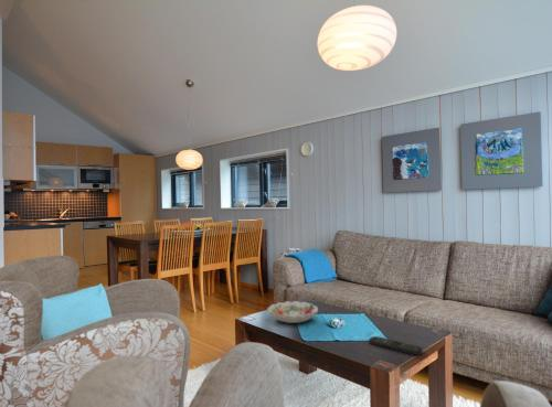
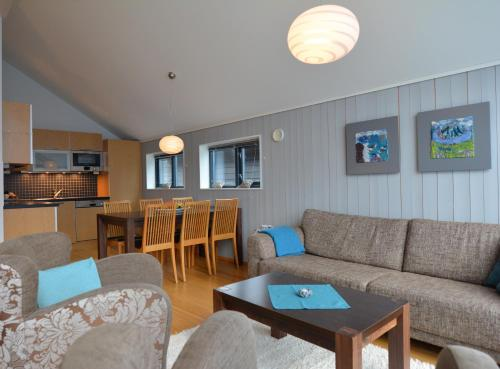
- remote control [368,335,423,356]
- decorative bowl [266,300,319,324]
